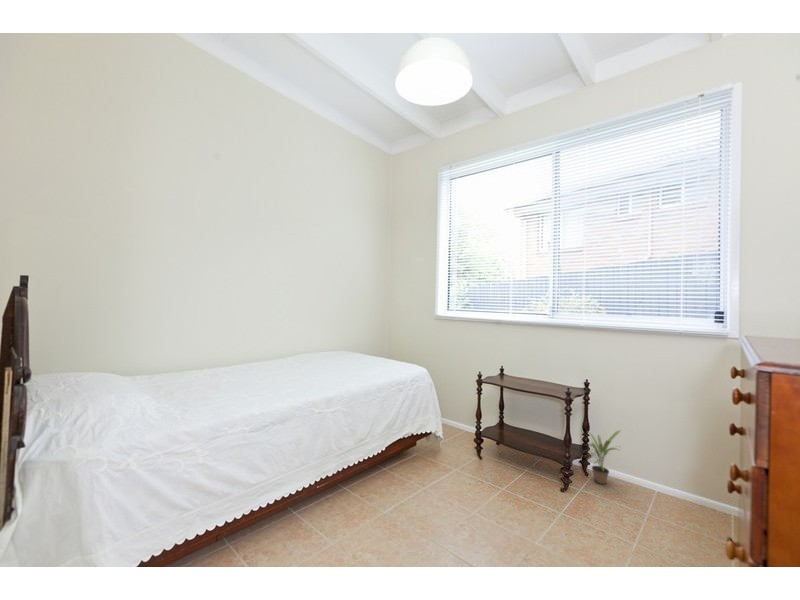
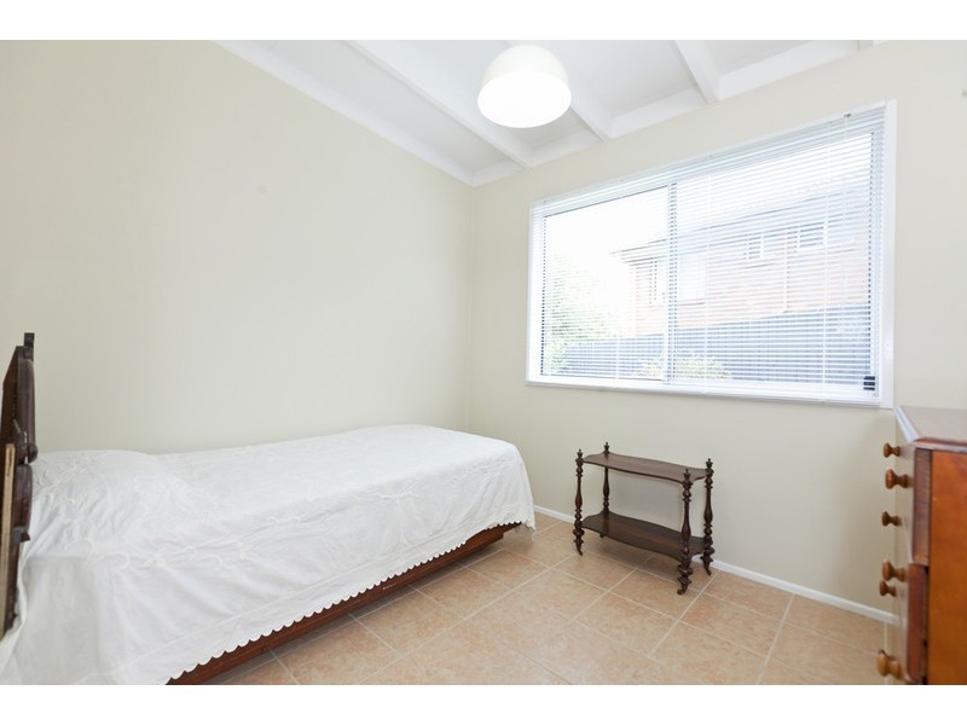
- potted plant [586,430,621,485]
